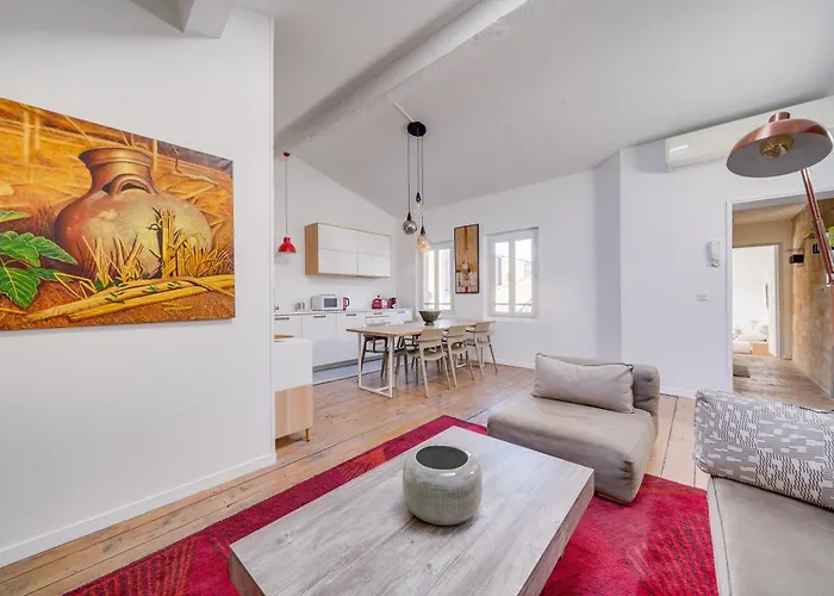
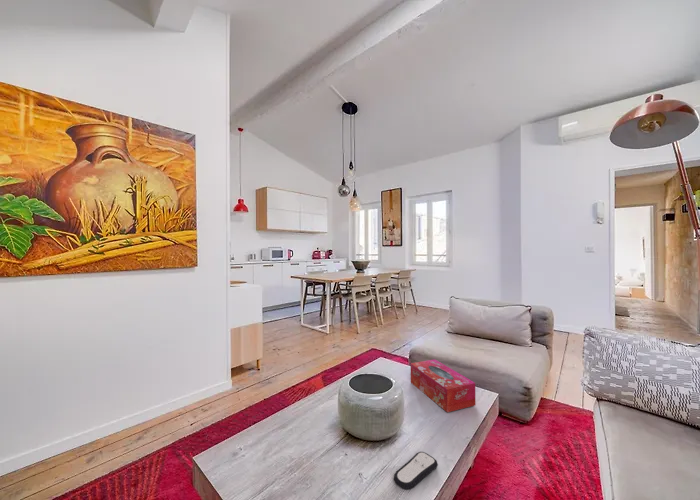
+ remote control [393,451,439,491]
+ tissue box [410,358,476,413]
